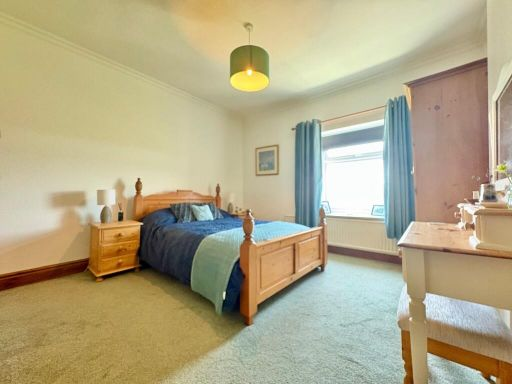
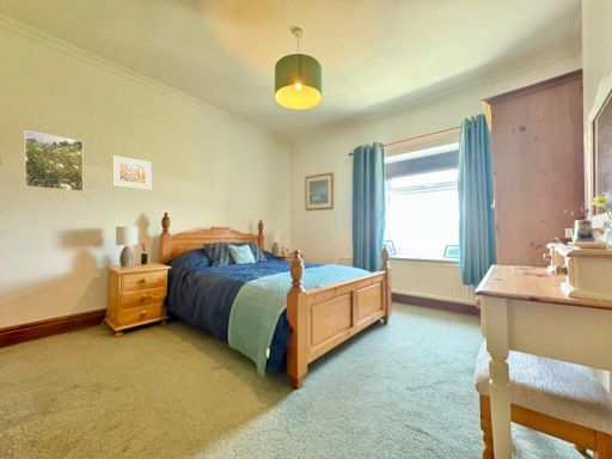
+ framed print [111,154,153,191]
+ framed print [24,129,85,192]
